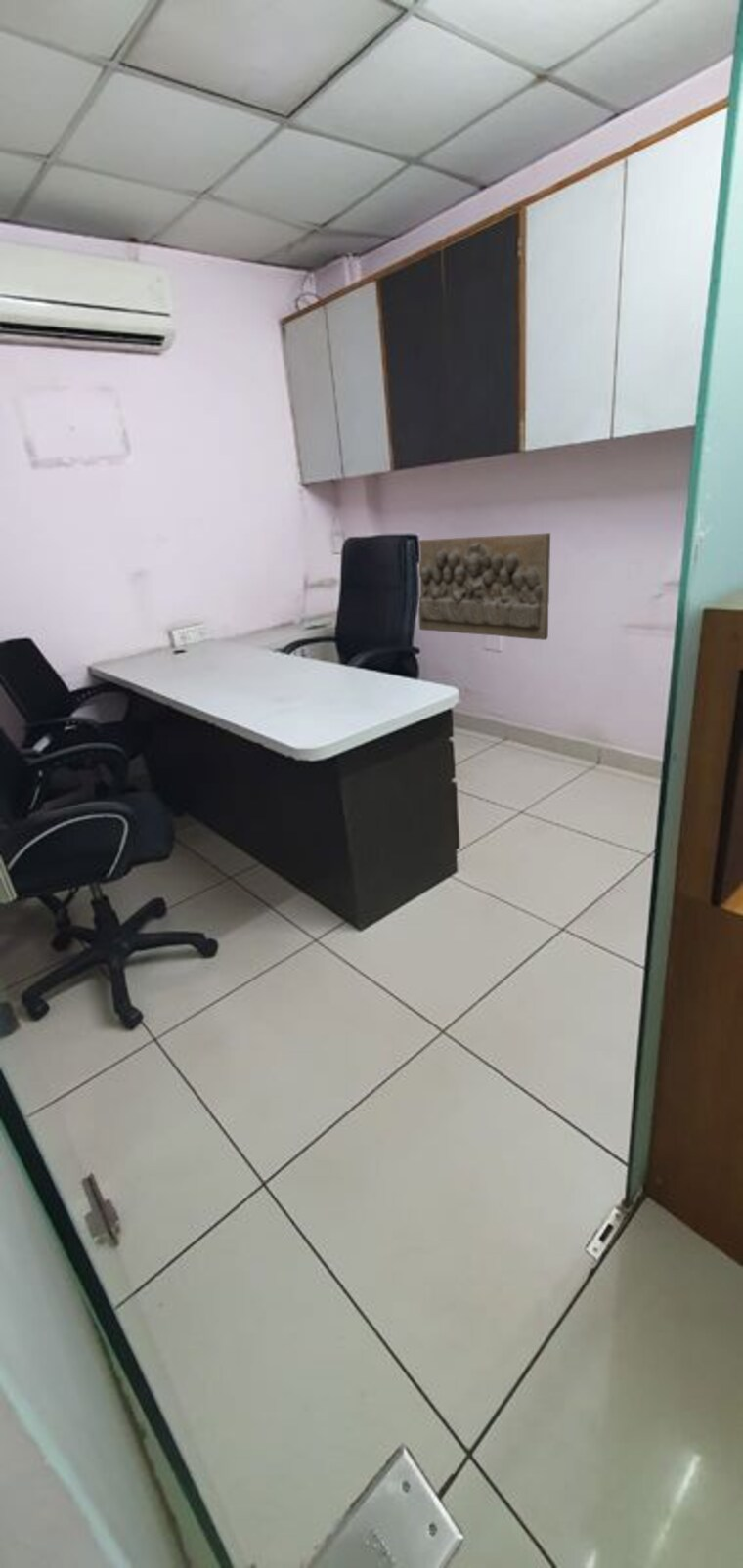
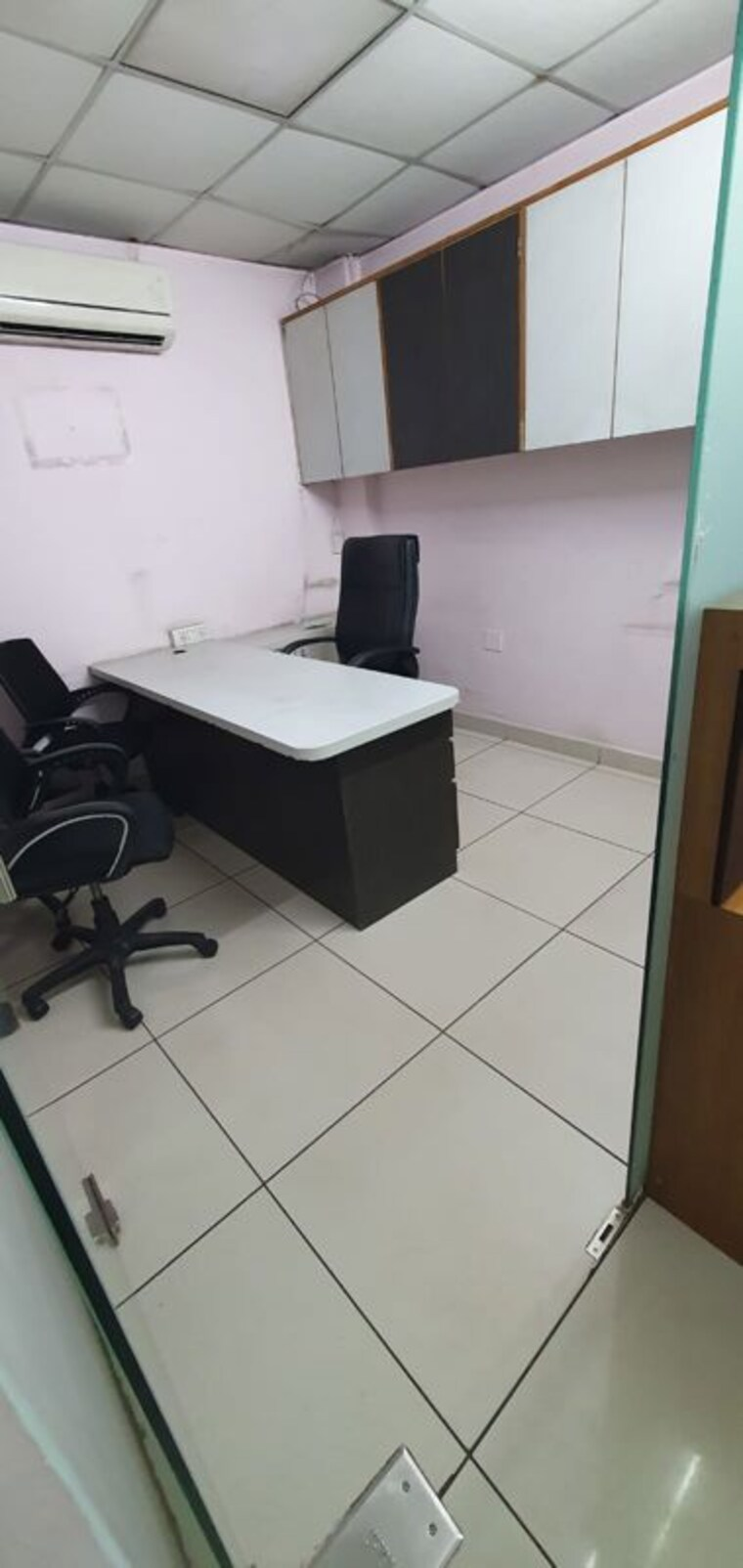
- relief panel [417,532,551,641]
